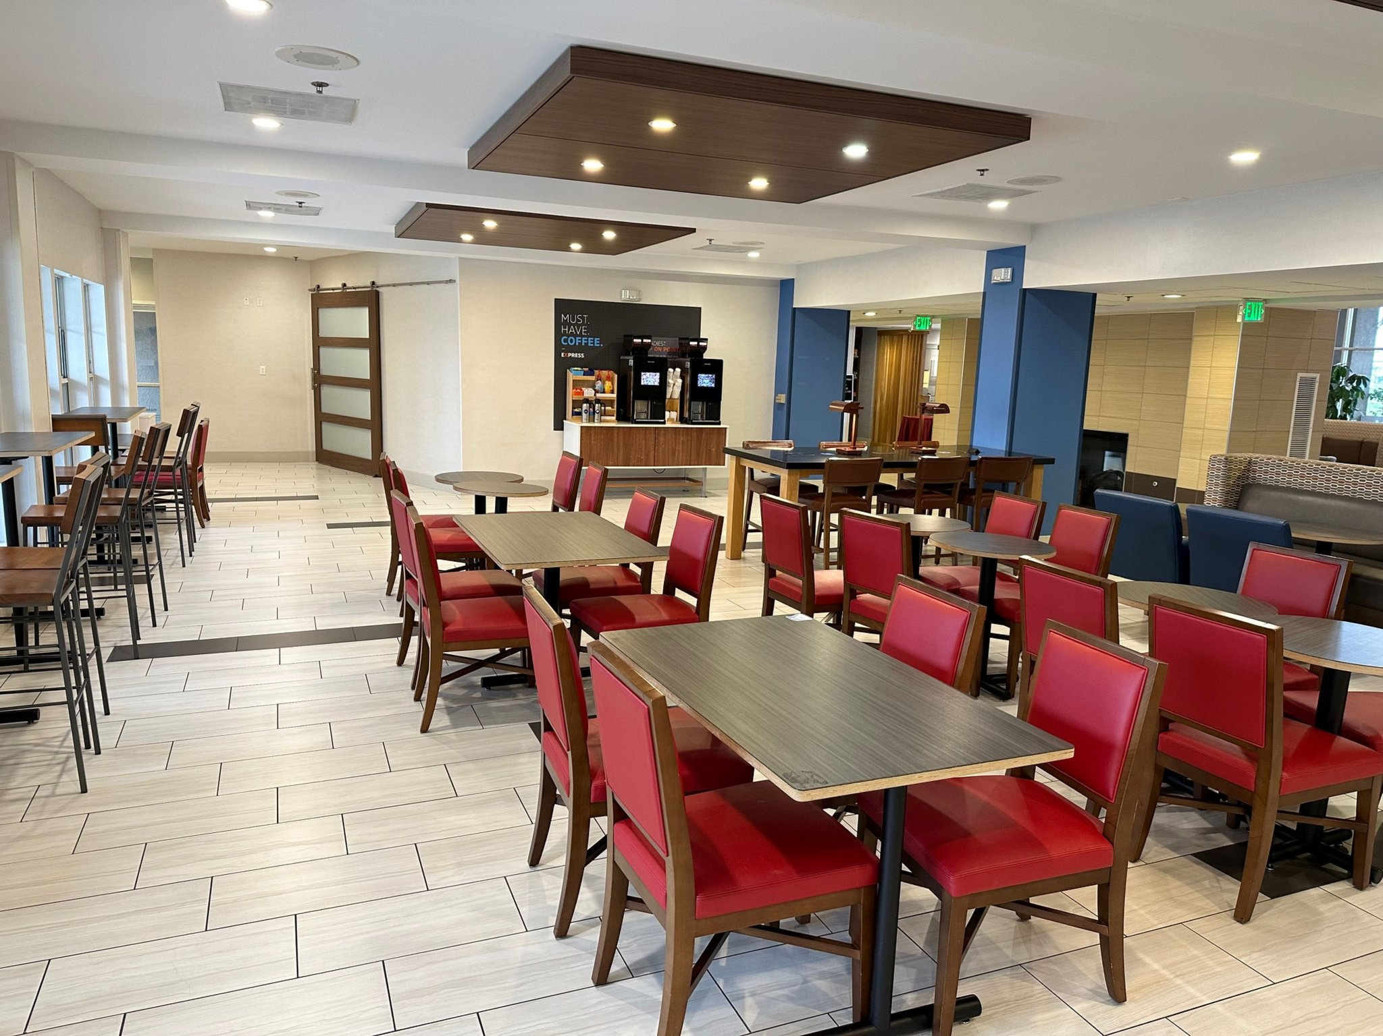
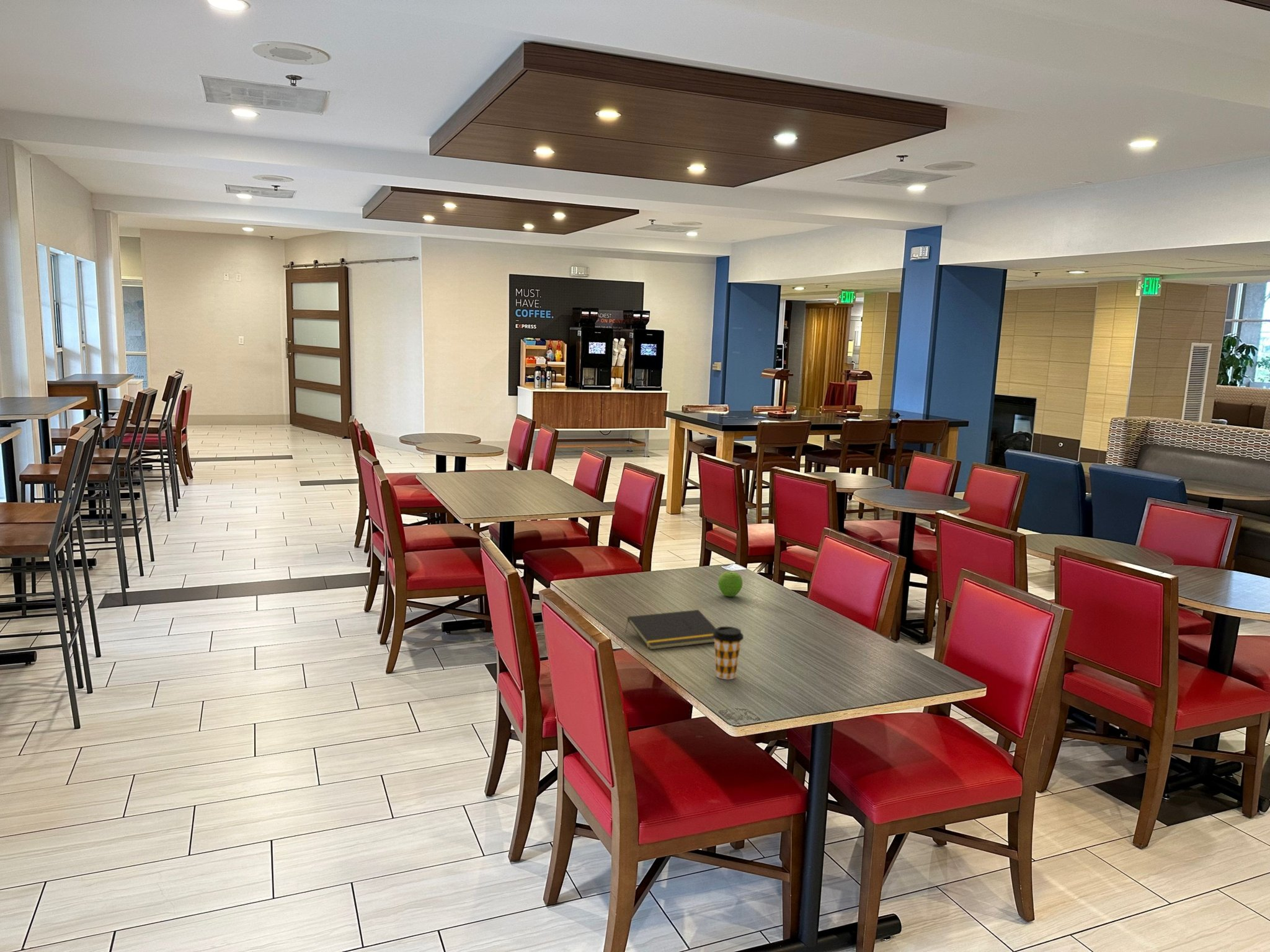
+ fruit [717,571,743,597]
+ coffee cup [713,626,744,680]
+ notepad [624,609,716,650]
